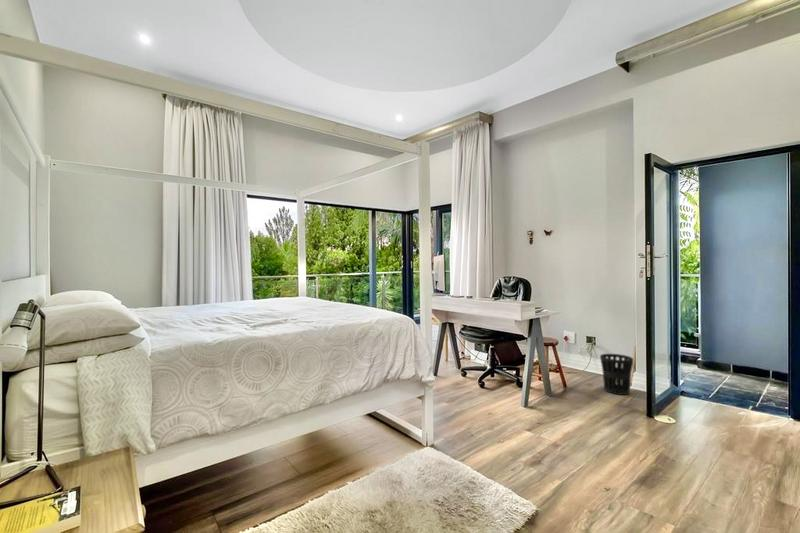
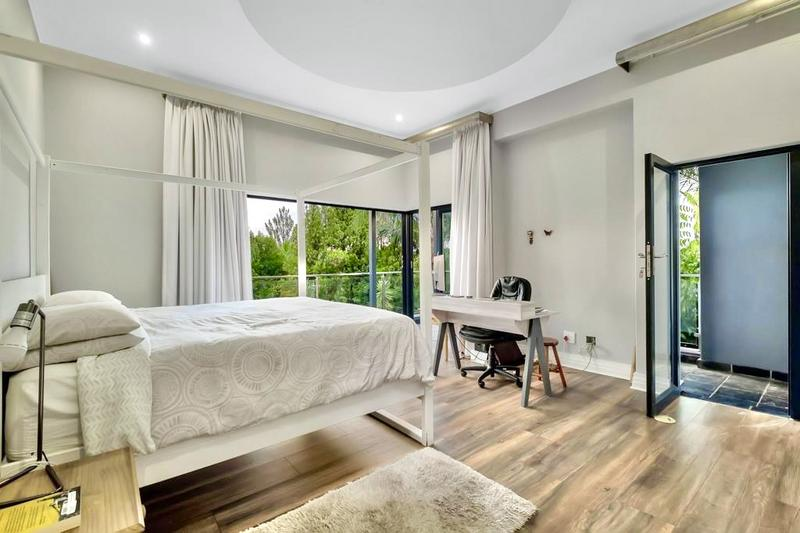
- wastebasket [599,353,634,396]
